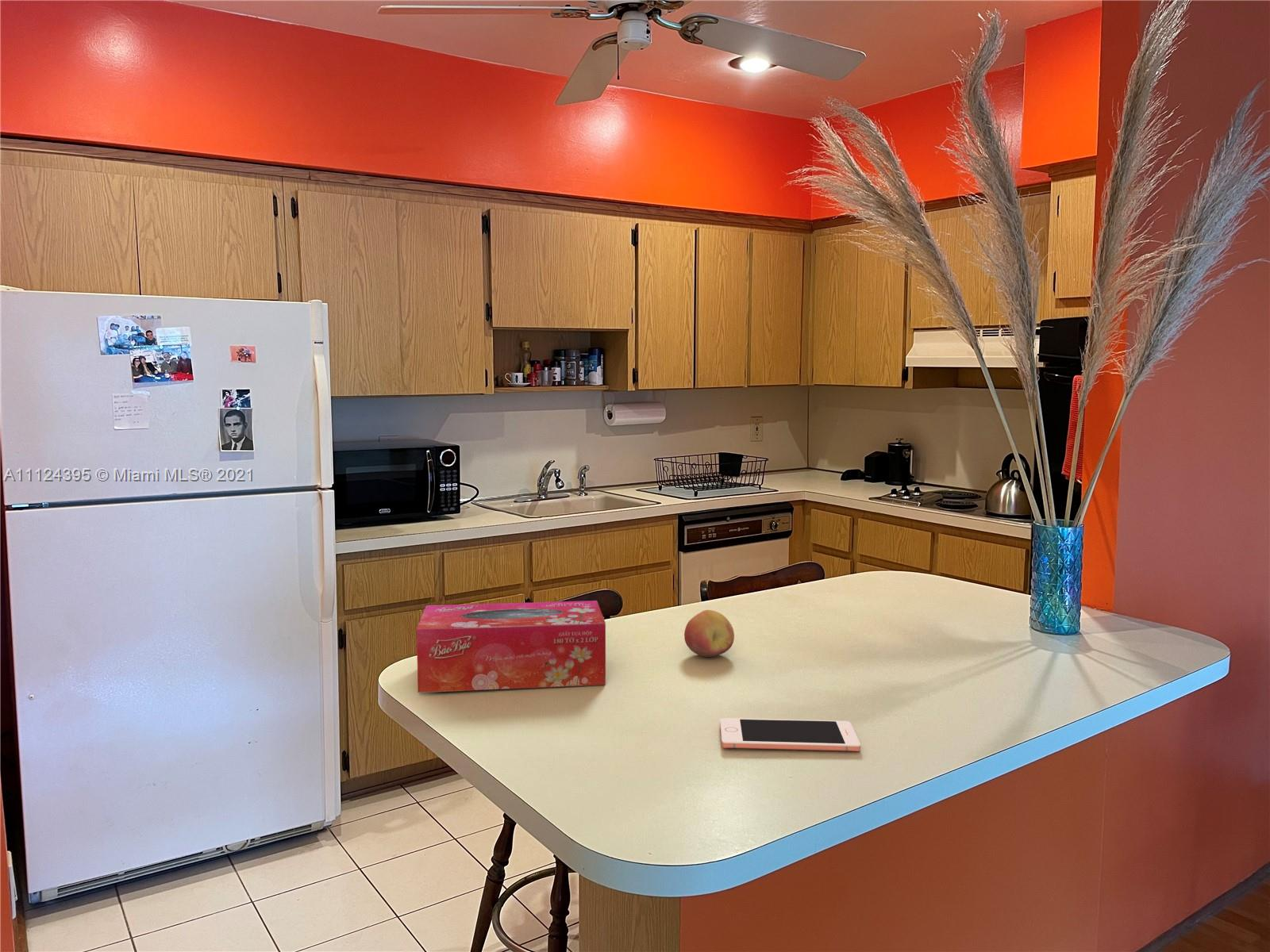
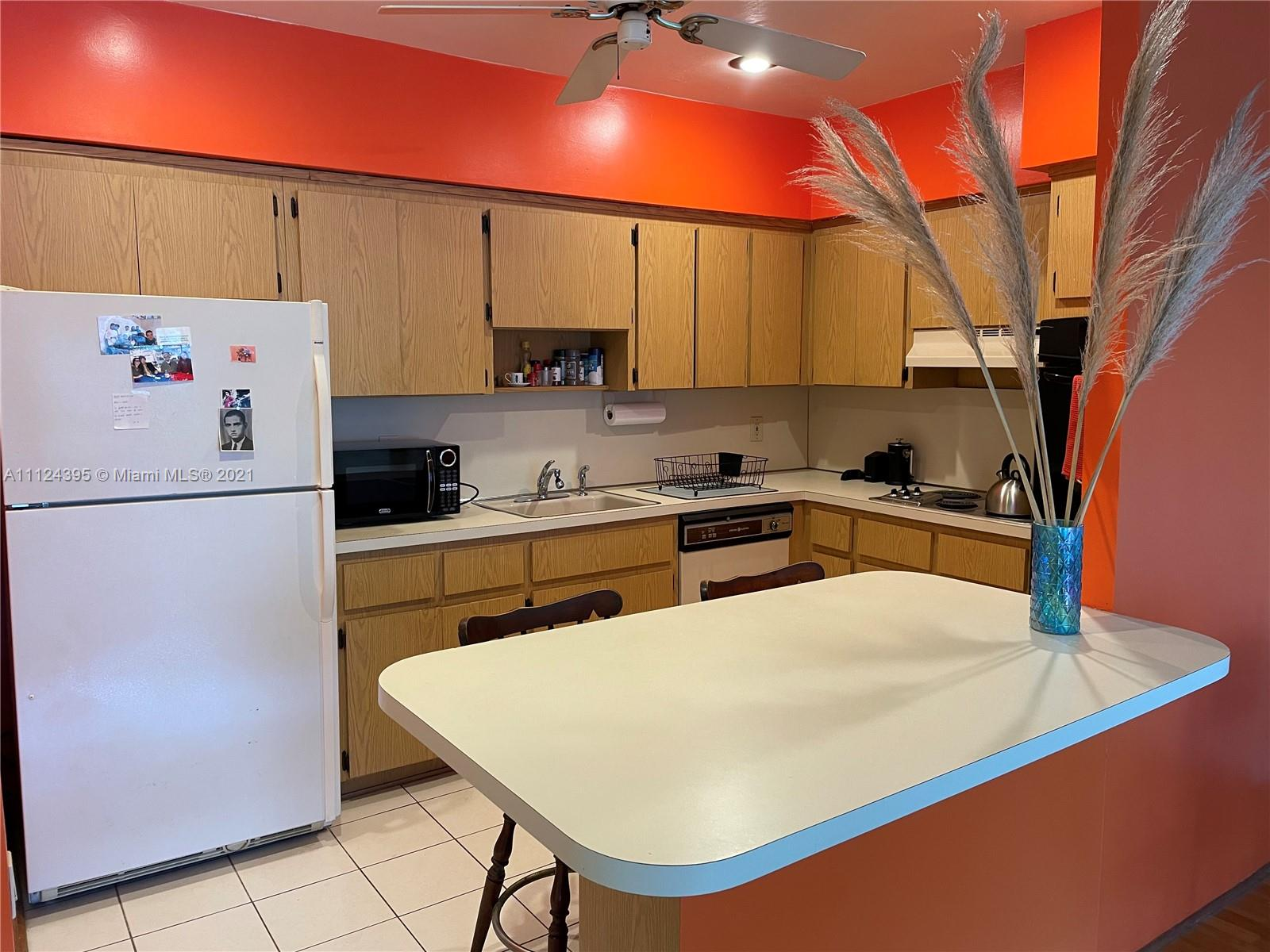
- fruit [683,609,735,658]
- tissue box [416,600,606,693]
- cell phone [719,717,861,752]
